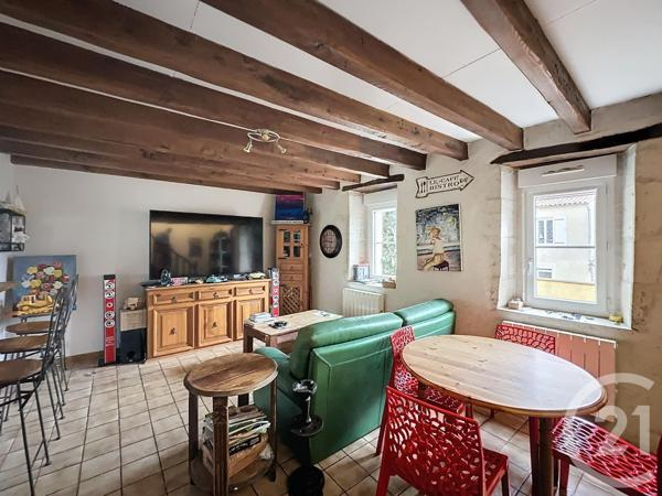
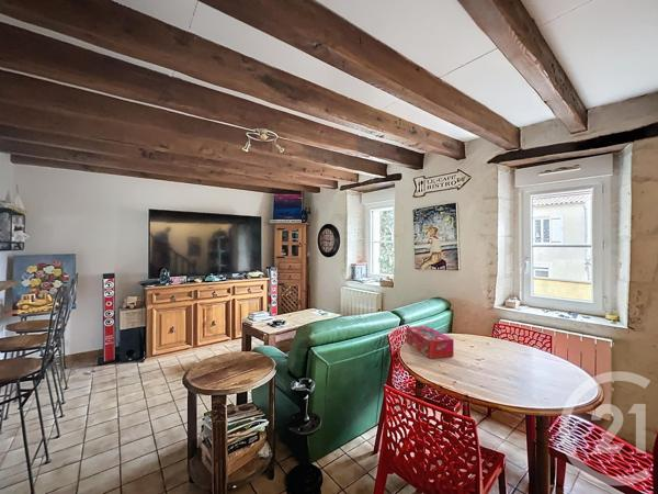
+ tissue box [406,325,455,360]
